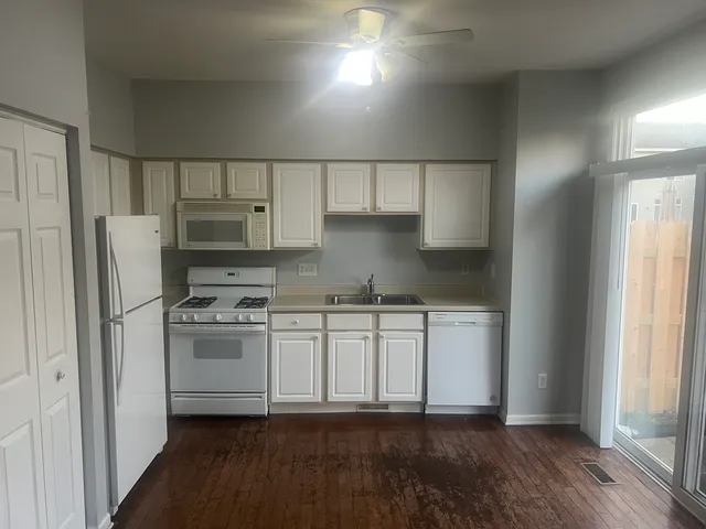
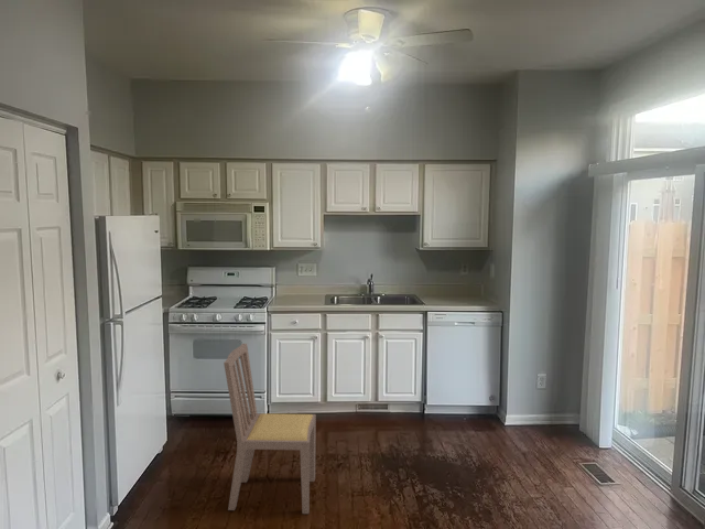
+ dining chair [223,343,317,515]
